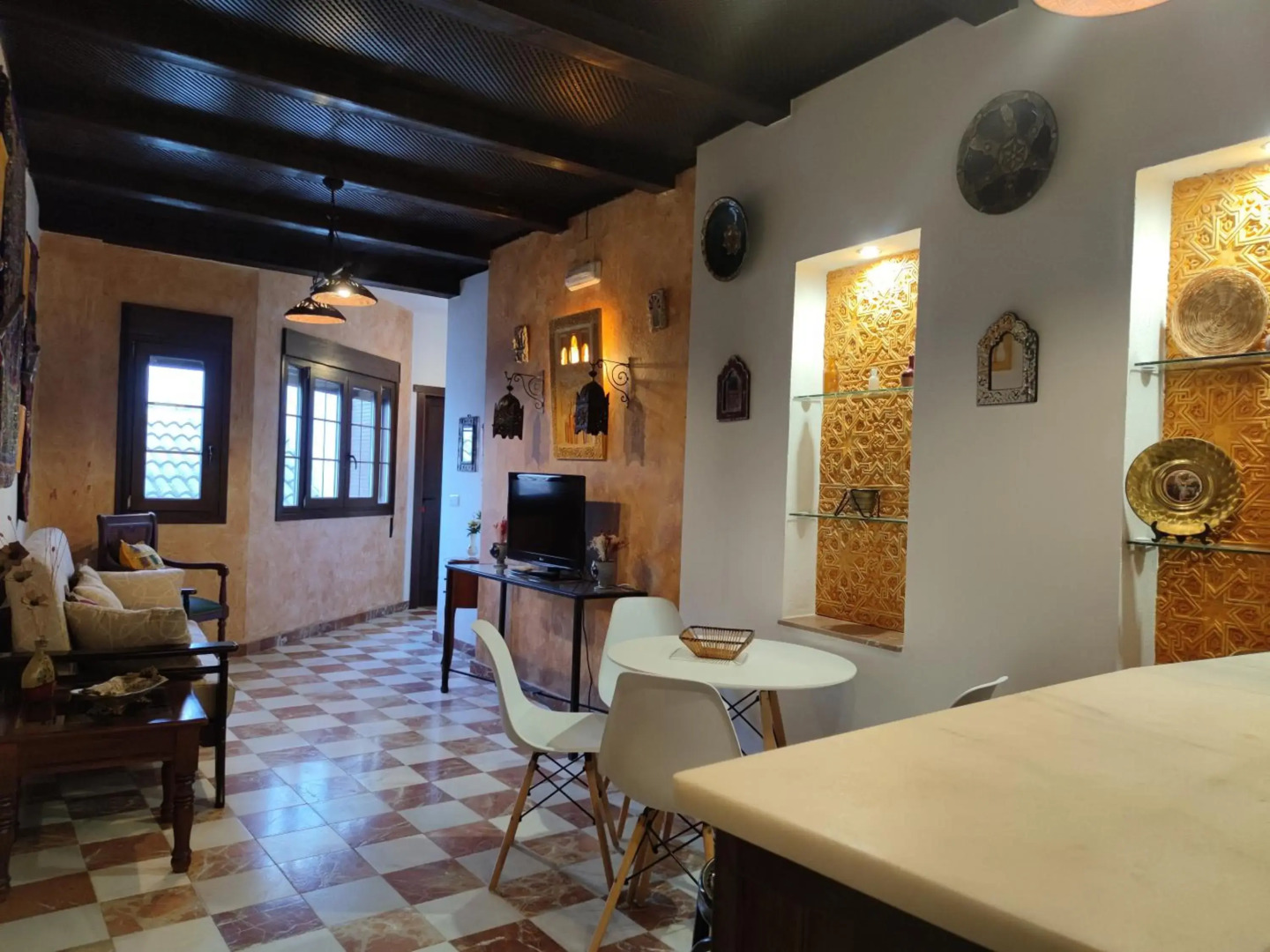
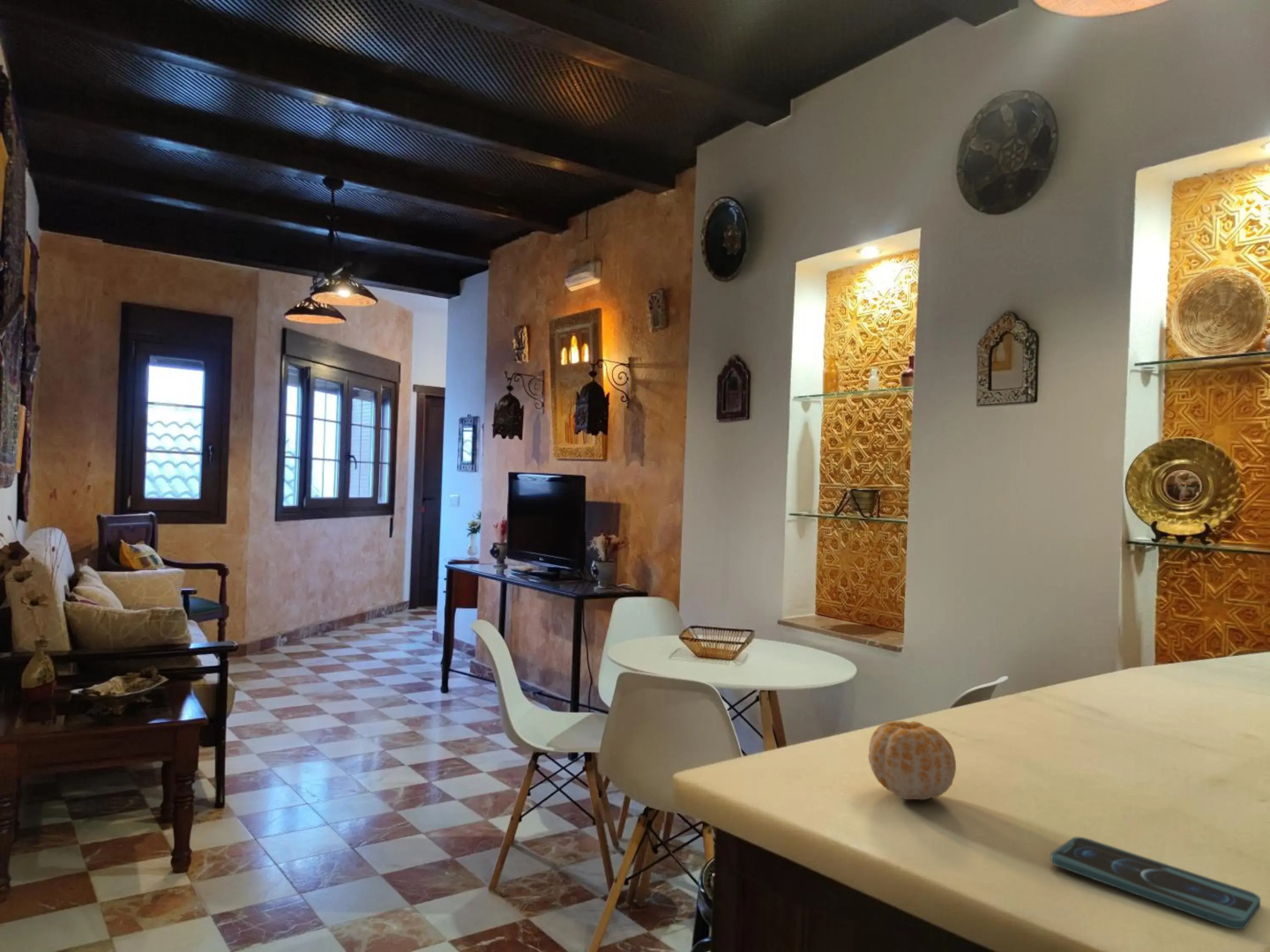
+ smartphone [1050,836,1261,930]
+ fruit [867,720,957,800]
